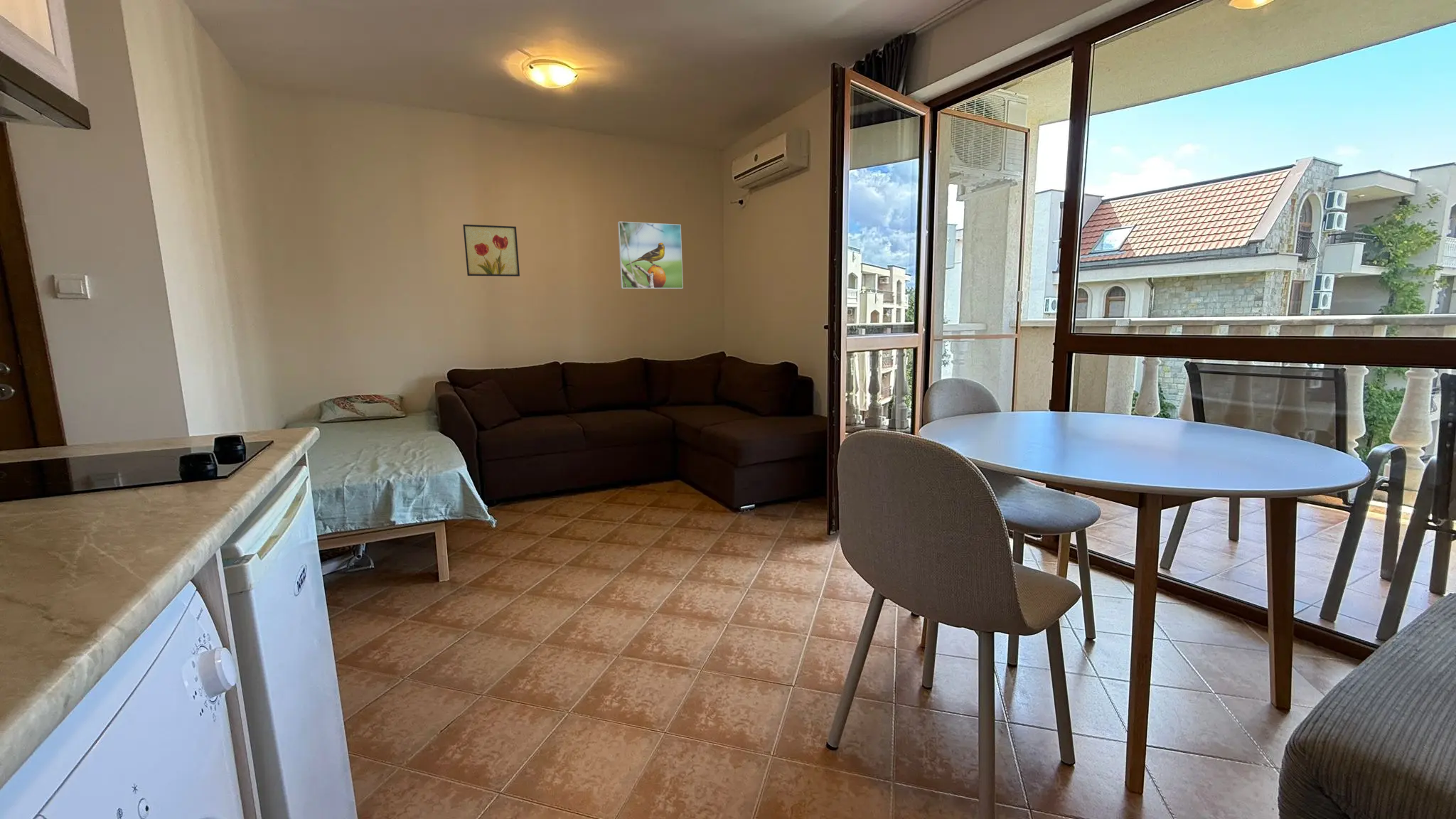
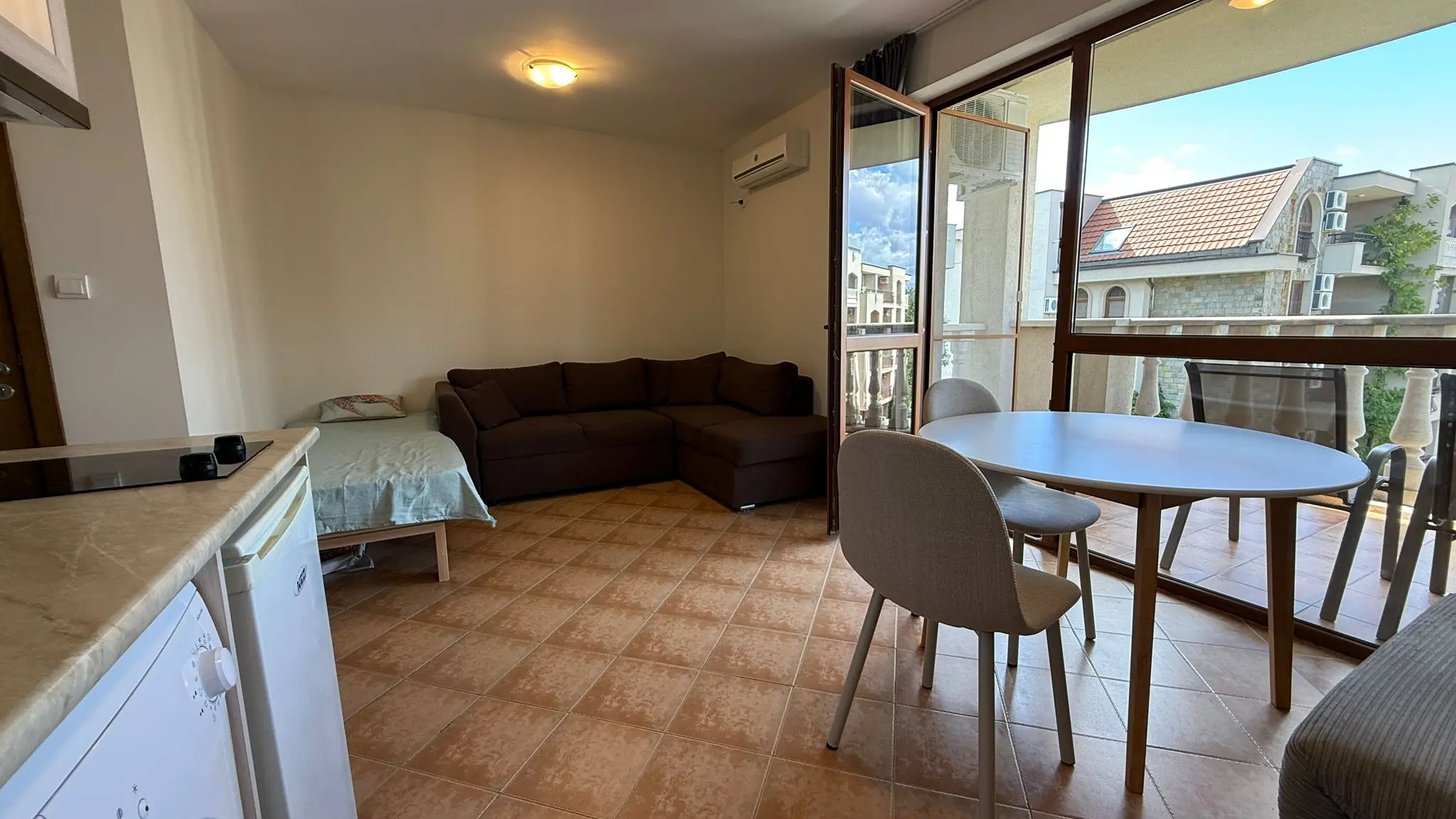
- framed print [617,221,684,289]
- wall art [463,224,520,277]
